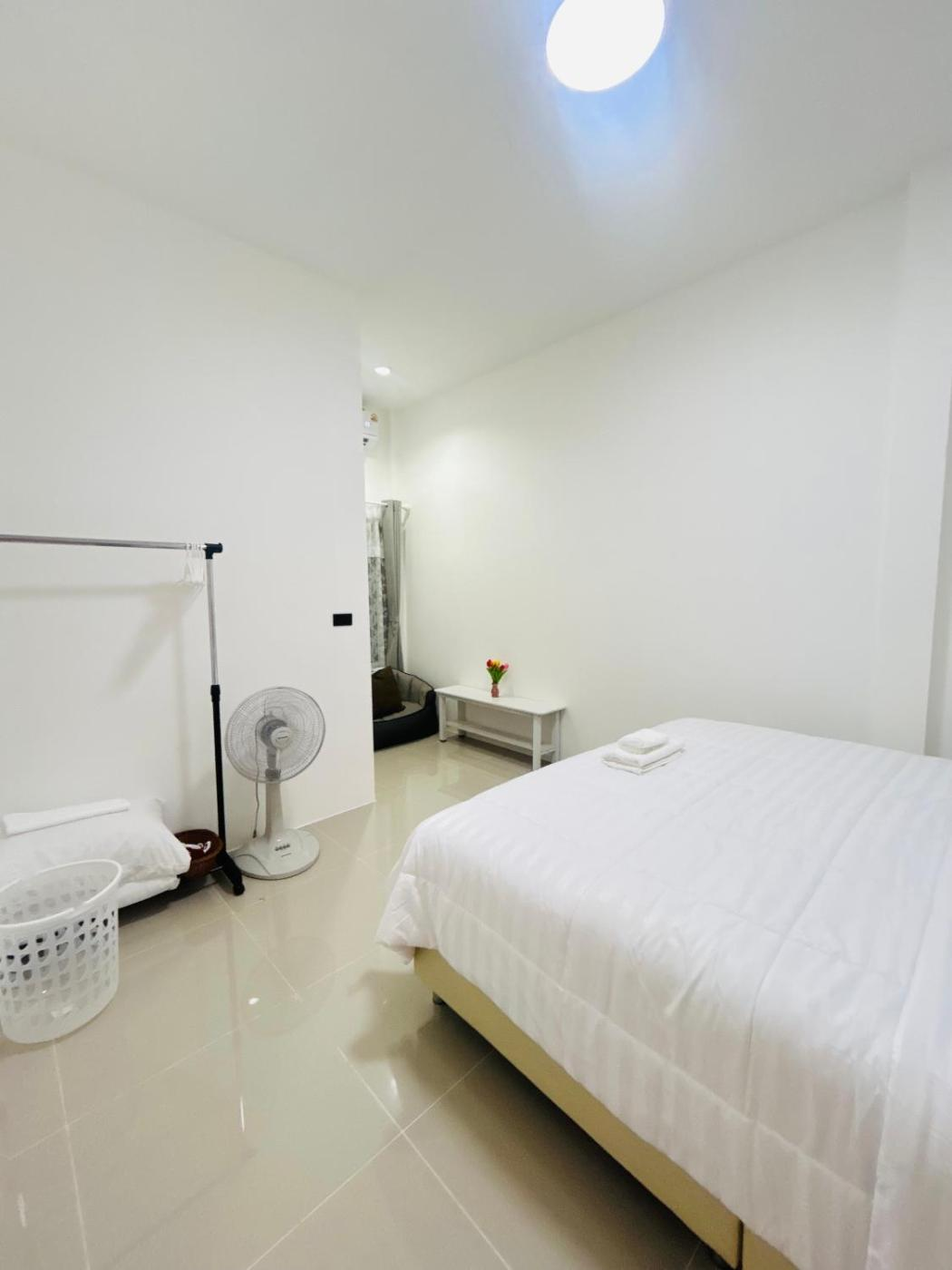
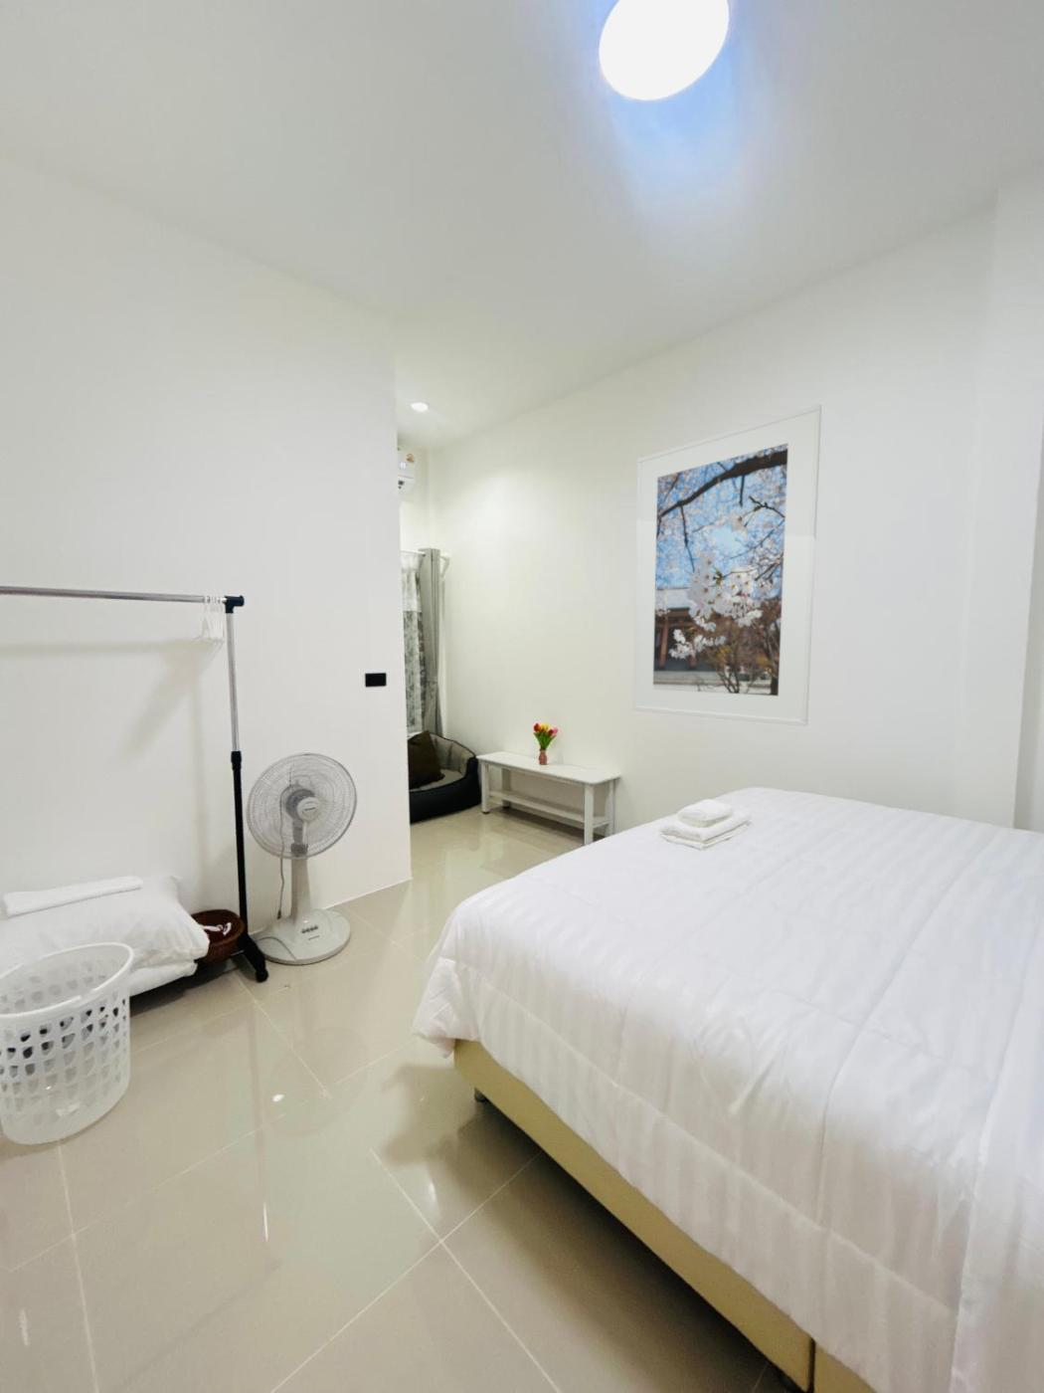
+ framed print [632,403,822,727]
